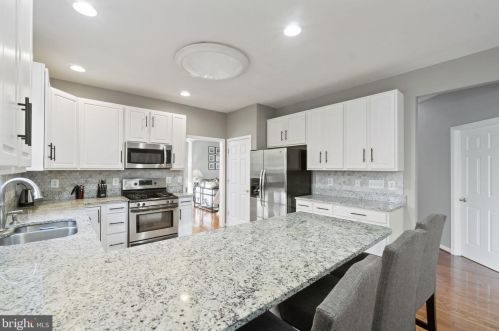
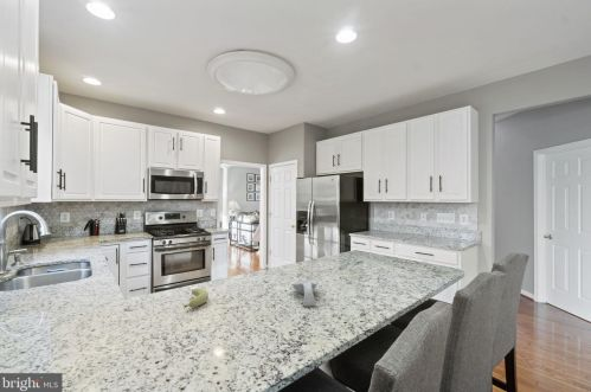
+ fruit [184,288,210,309]
+ spoon rest [290,279,319,307]
